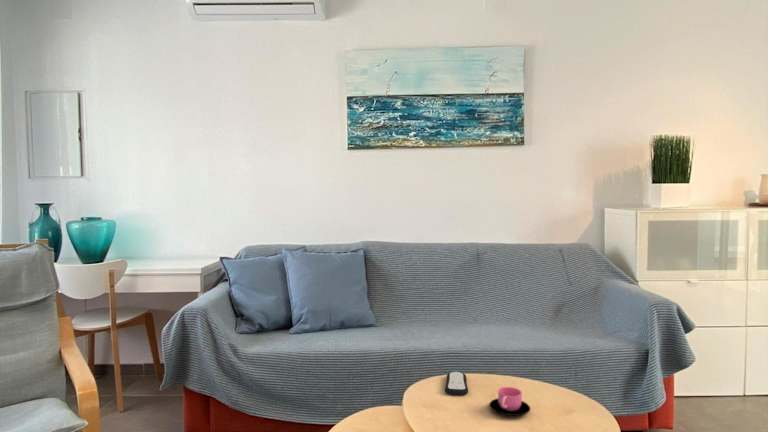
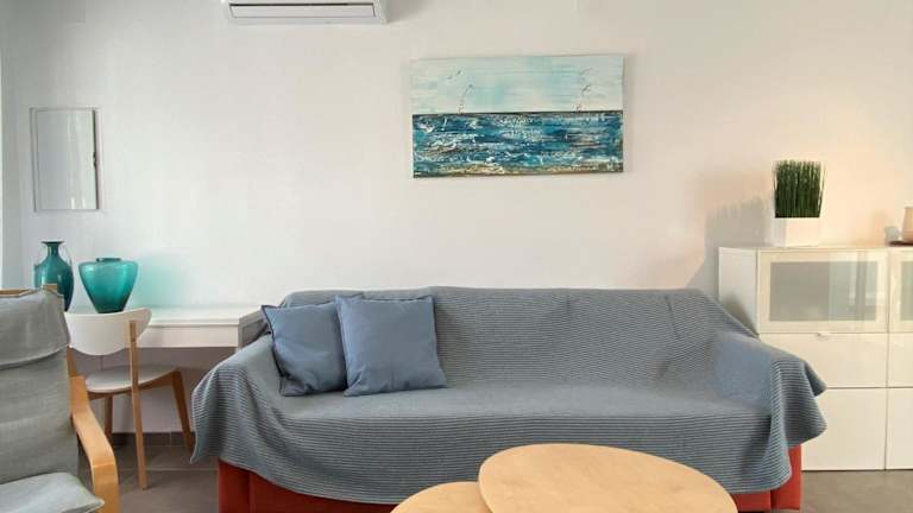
- cup [488,386,531,417]
- remote control [444,371,469,396]
